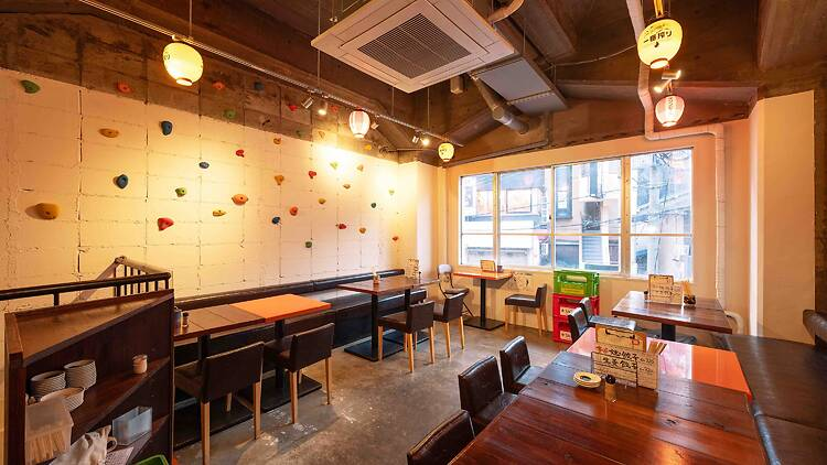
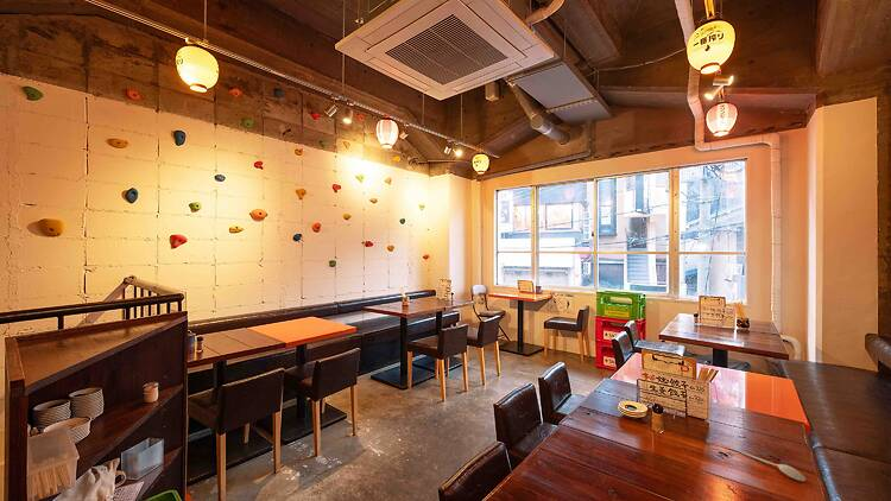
+ spoon [735,449,807,482]
